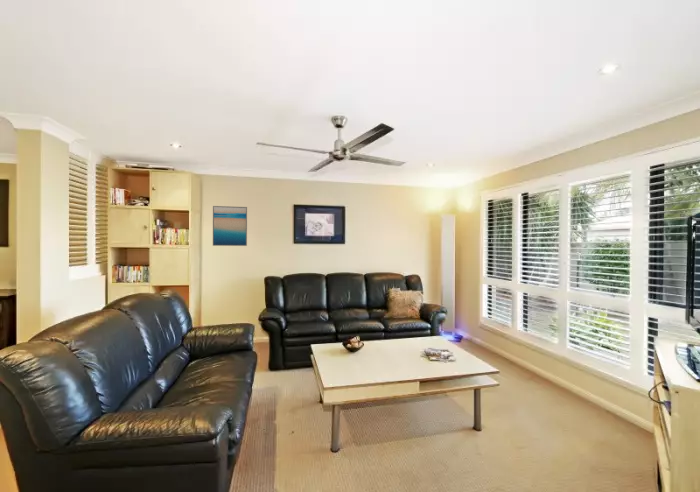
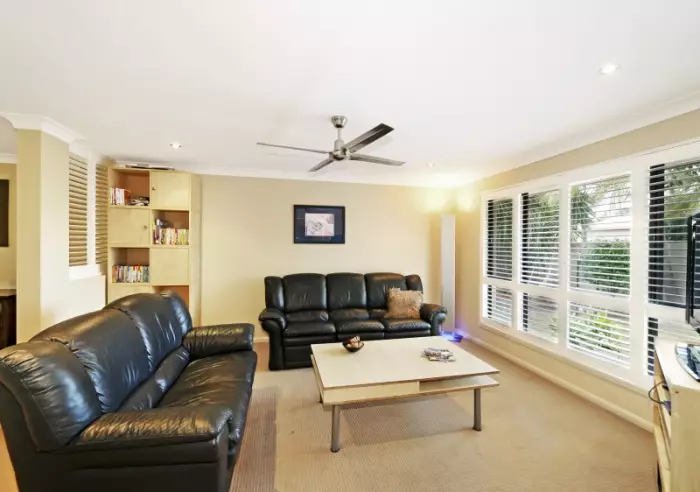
- wall art [212,205,248,247]
